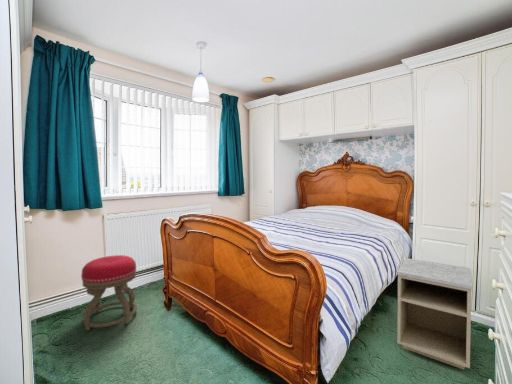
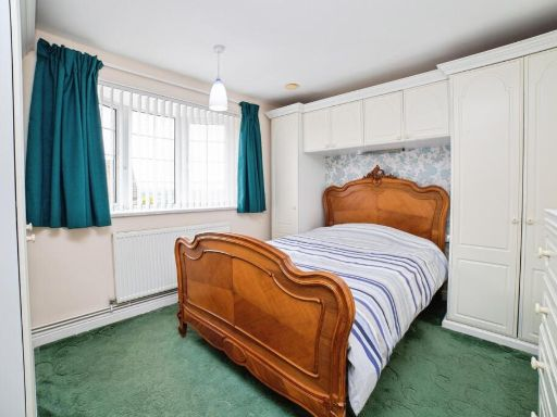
- nightstand [396,257,473,371]
- stool [80,254,138,332]
